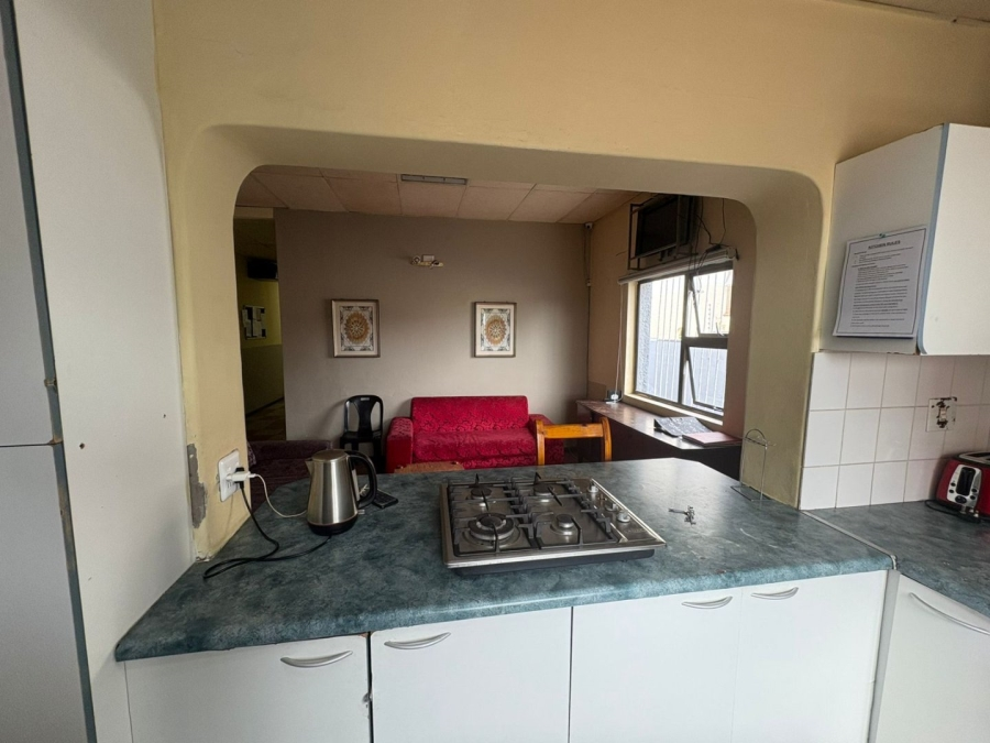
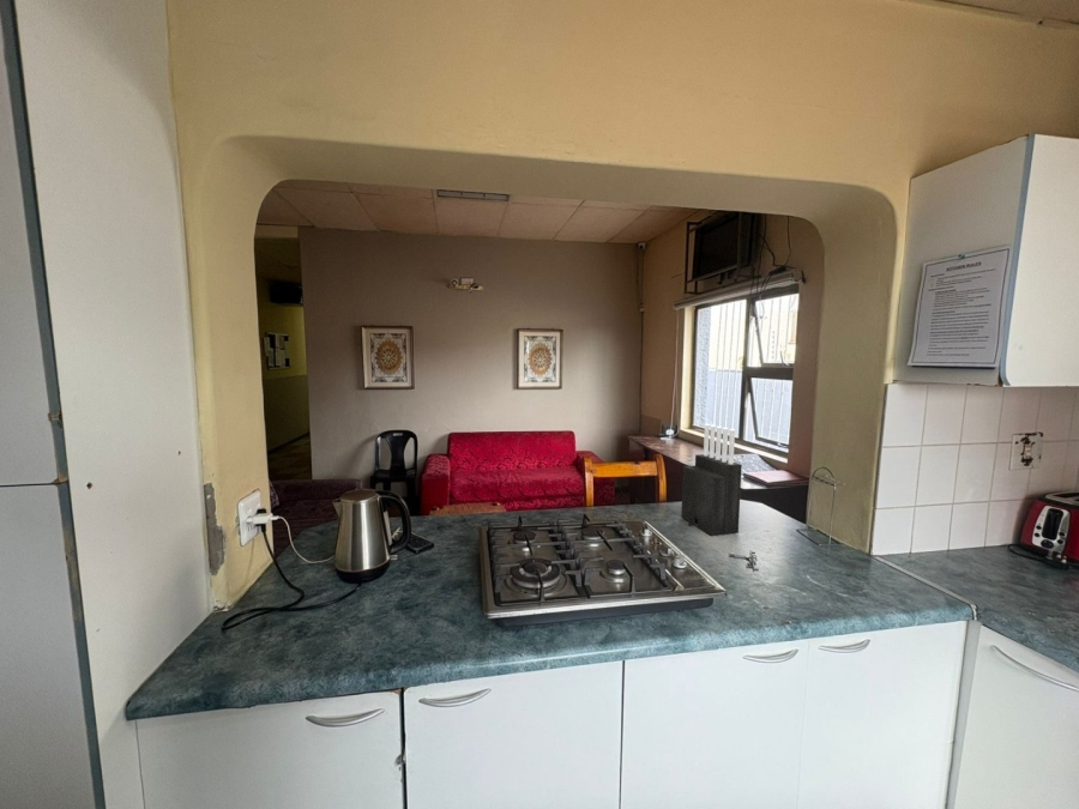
+ knife block [680,422,743,537]
